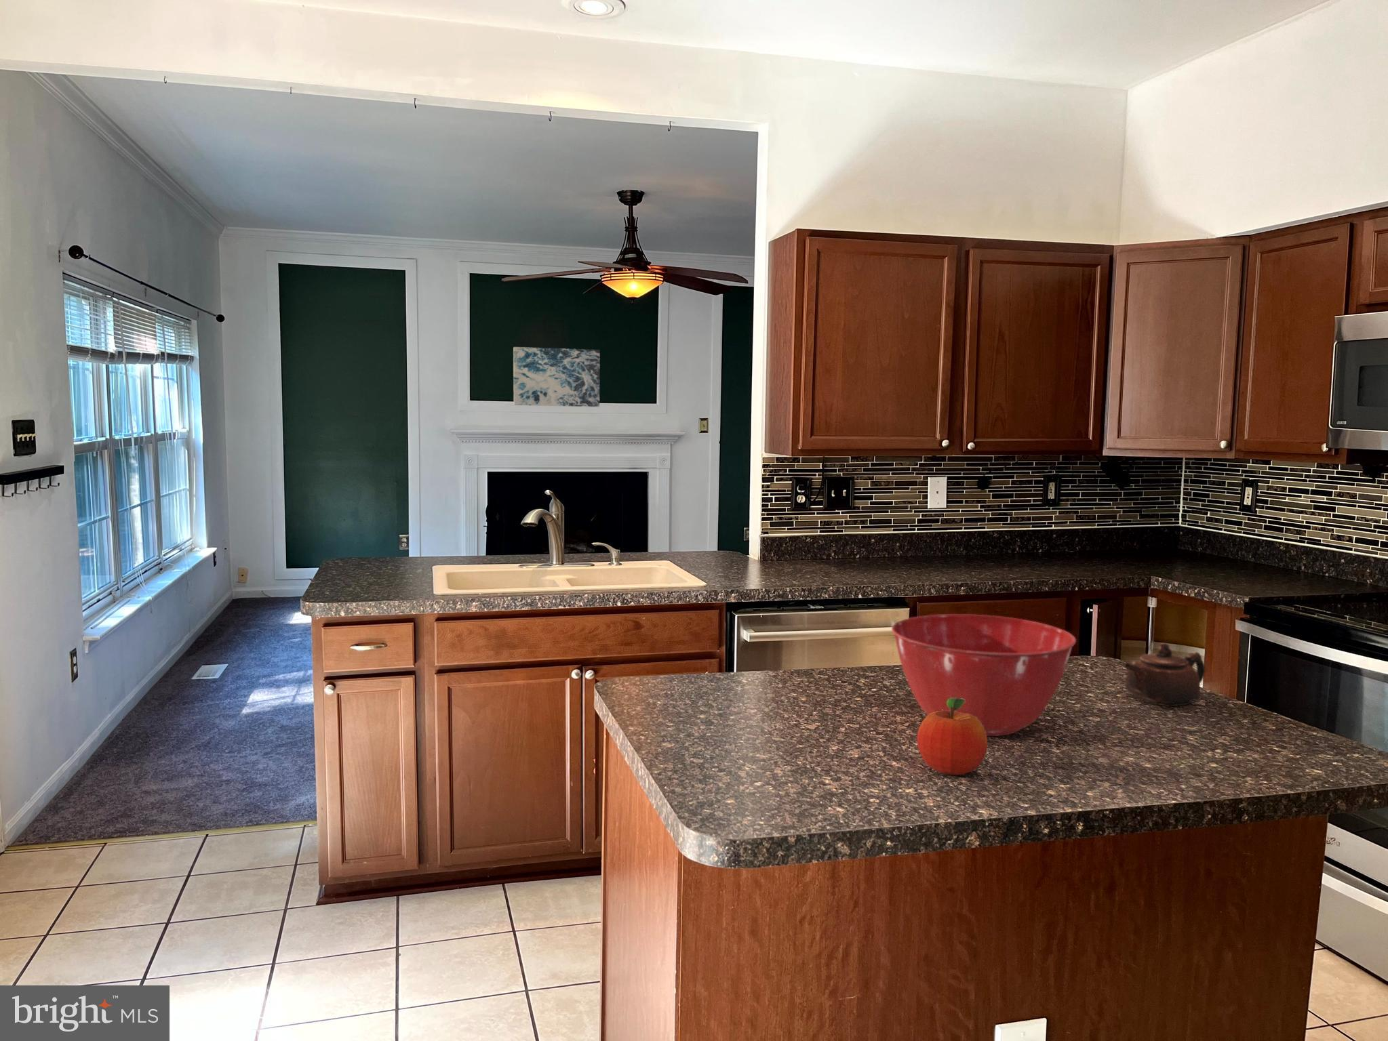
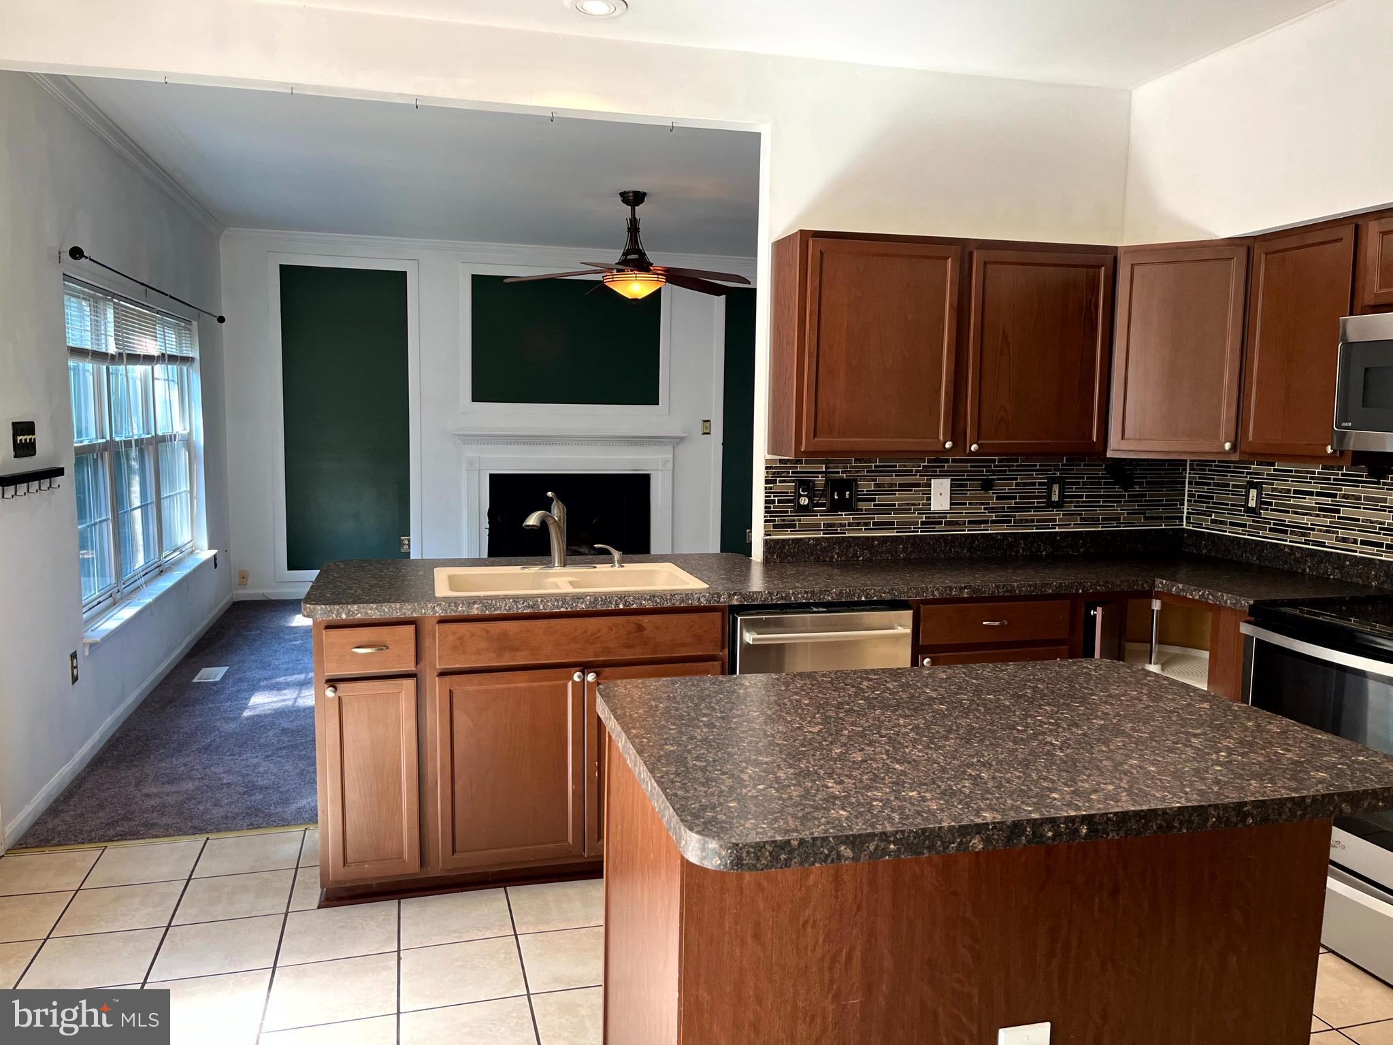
- mixing bowl [891,613,1076,737]
- teapot [1123,643,1205,706]
- wall art [513,347,600,407]
- fruit [917,698,988,775]
